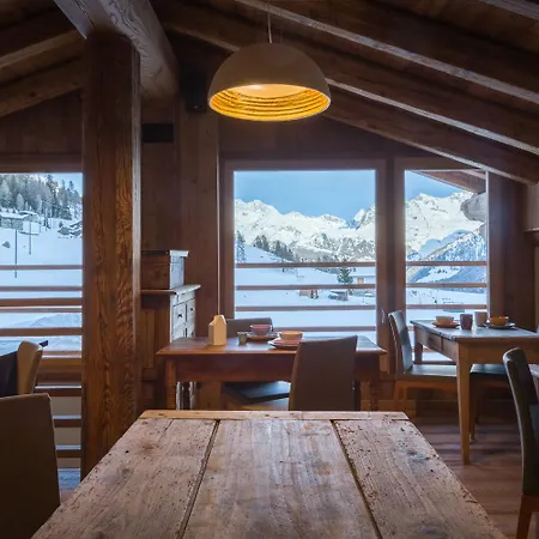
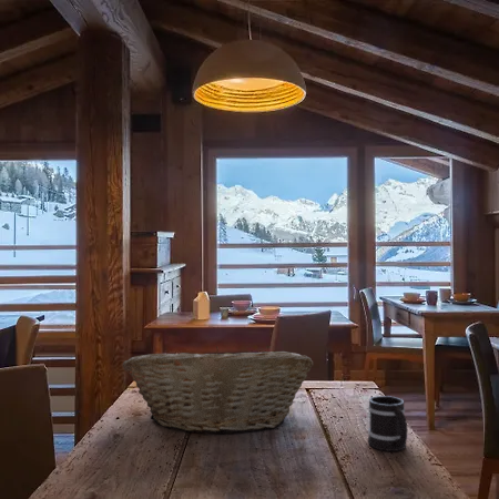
+ mug [367,395,409,452]
+ fruit basket [122,345,314,435]
